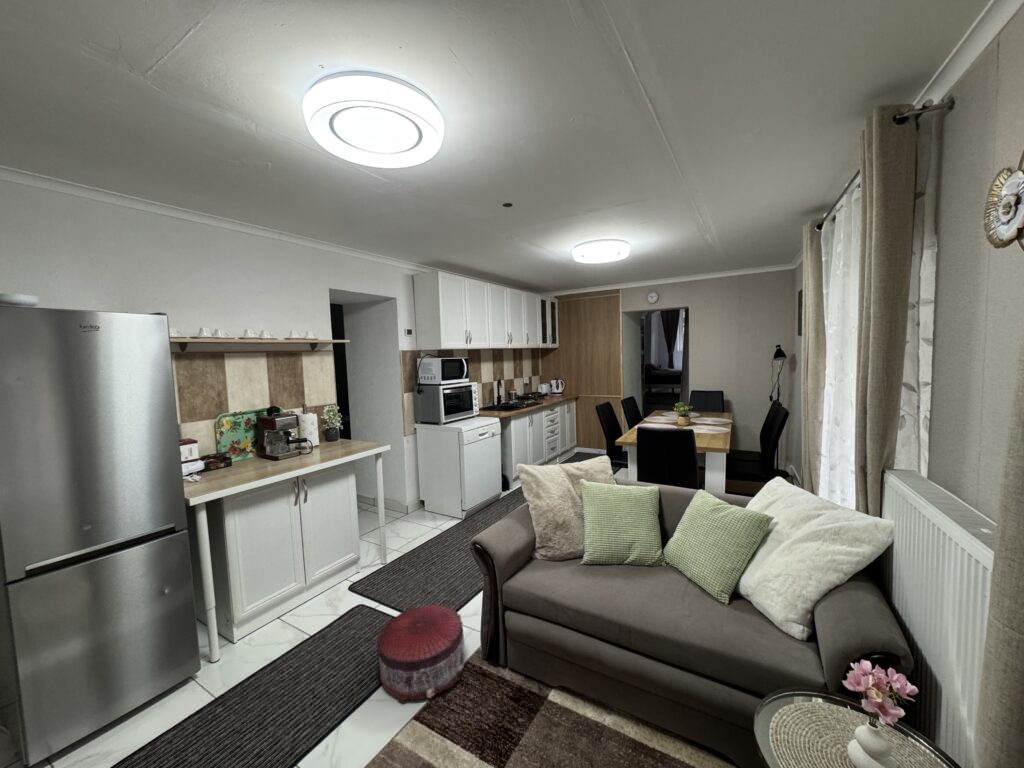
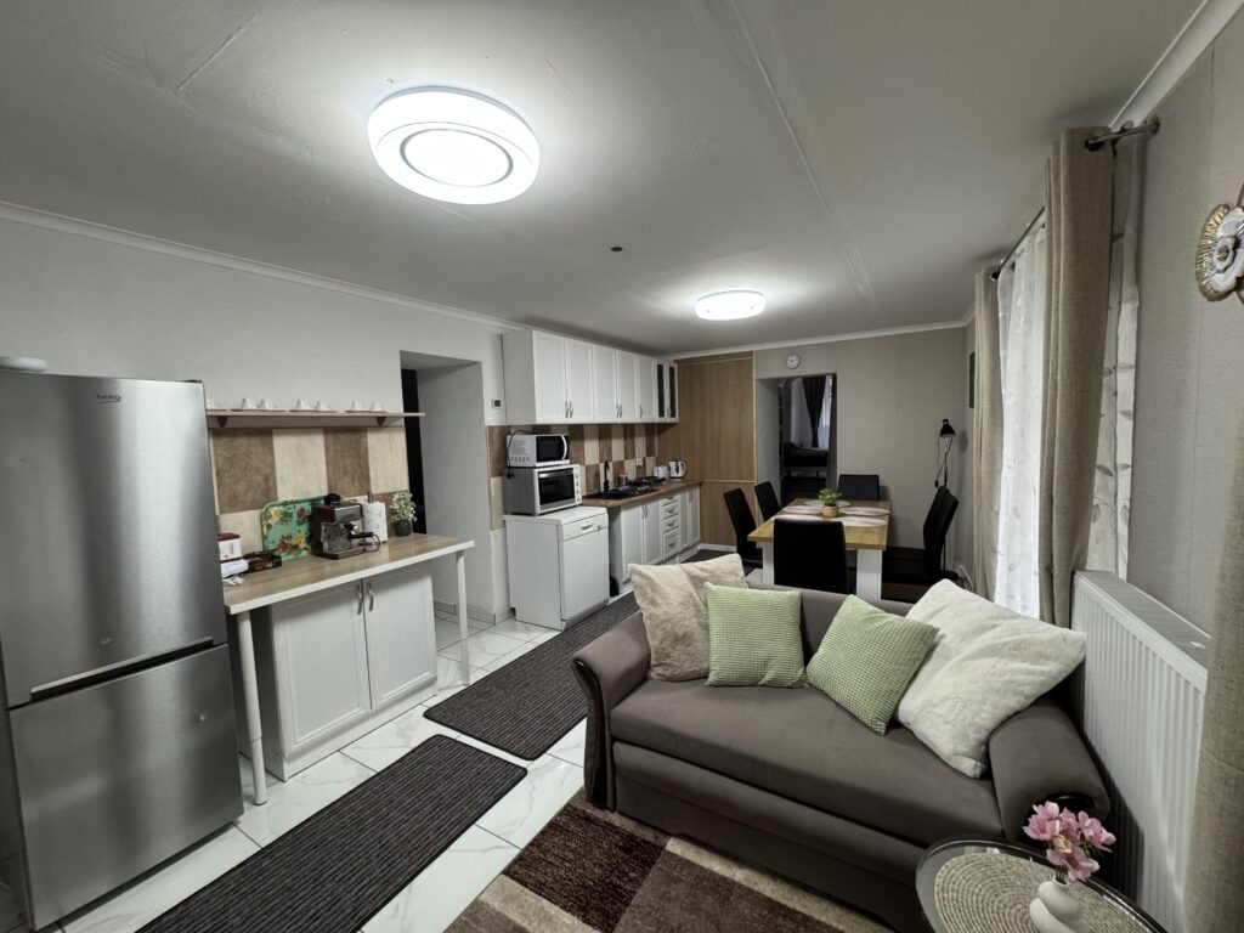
- pouf [375,603,466,702]
